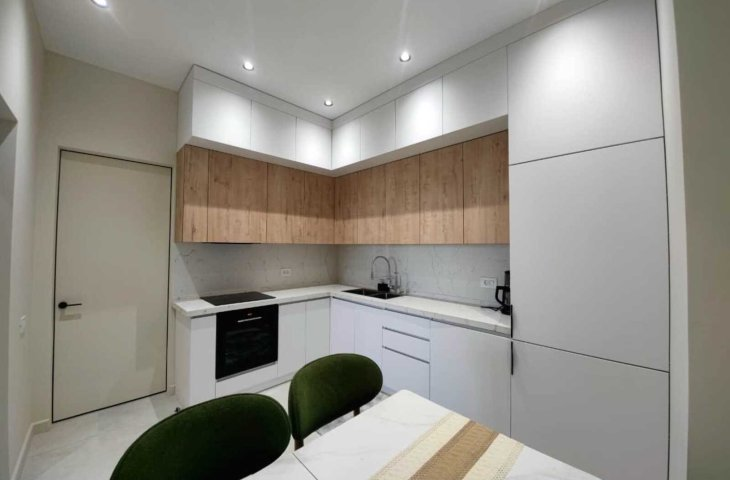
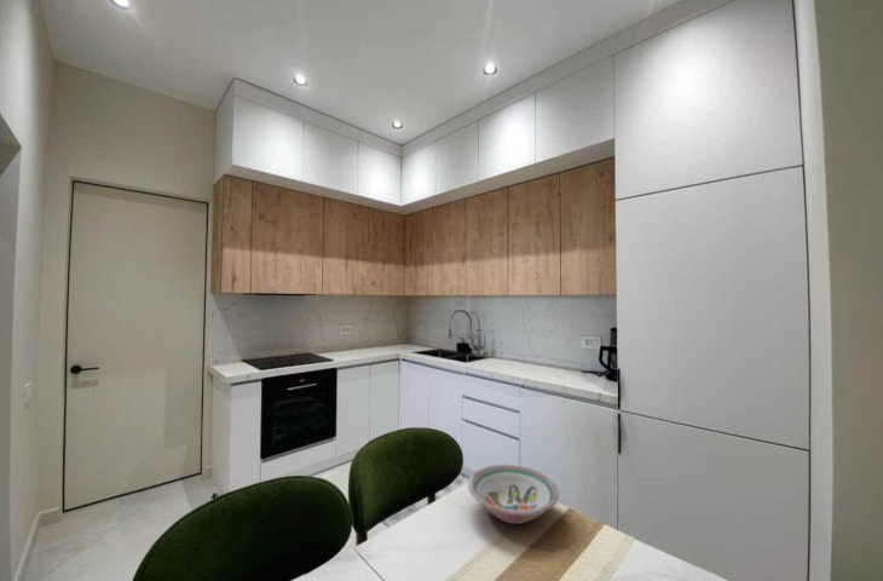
+ bowl [467,464,560,525]
